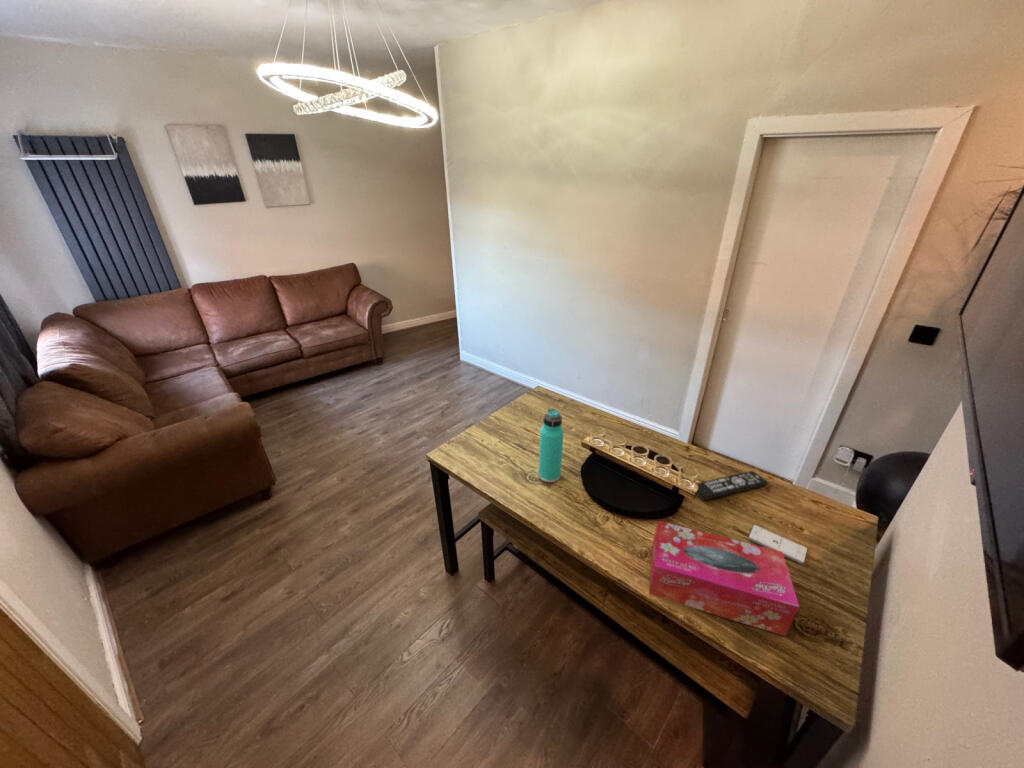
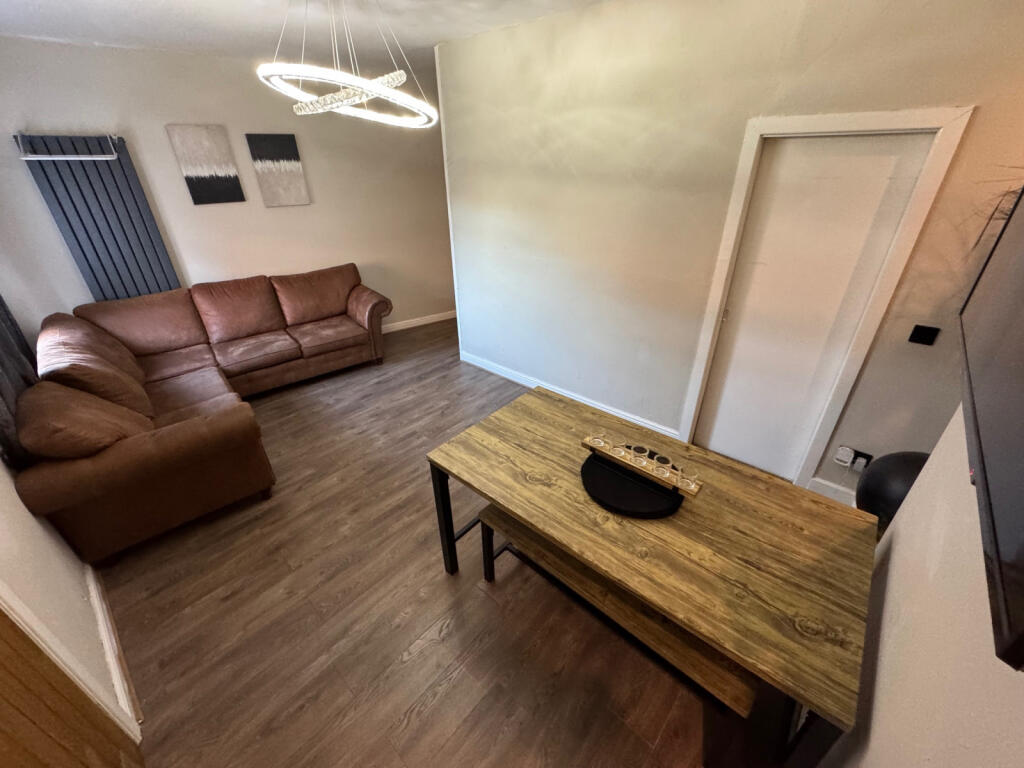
- remote control [694,470,769,501]
- tissue box [648,520,800,637]
- thermos bottle [538,407,565,484]
- smartphone [747,524,808,565]
